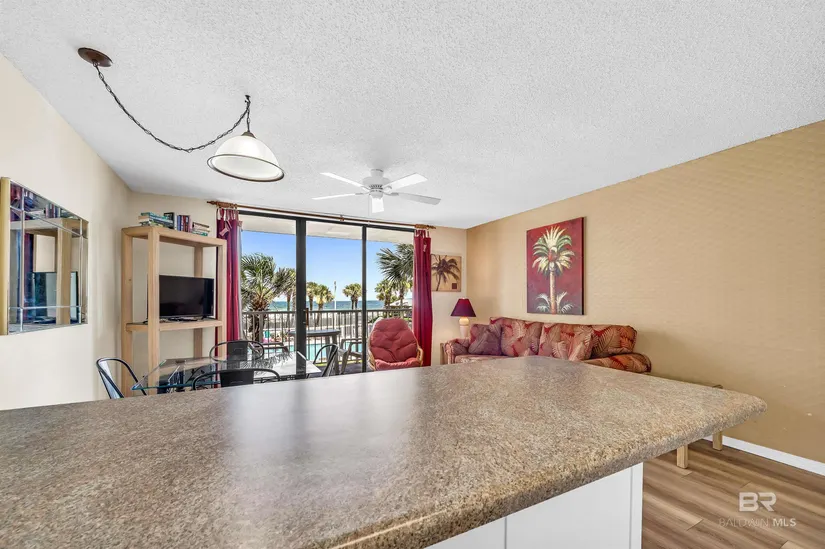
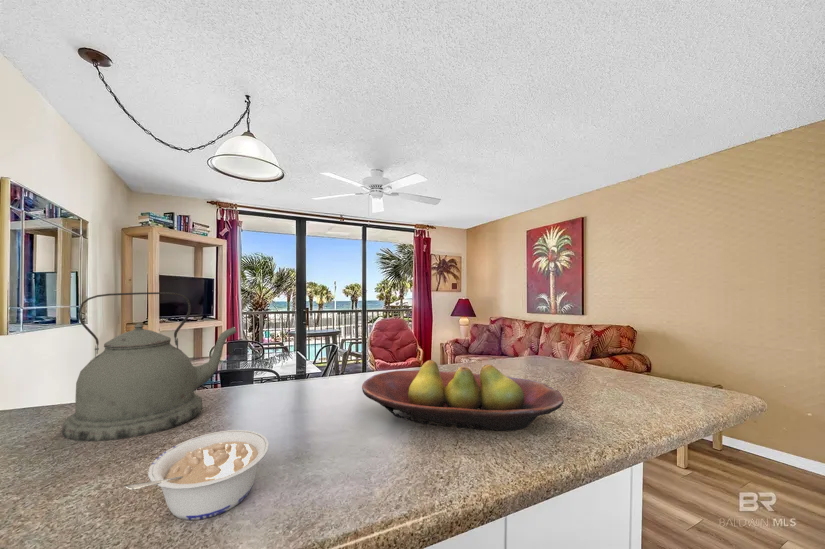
+ legume [124,429,270,521]
+ kettle [61,291,238,442]
+ fruit bowl [361,359,565,432]
